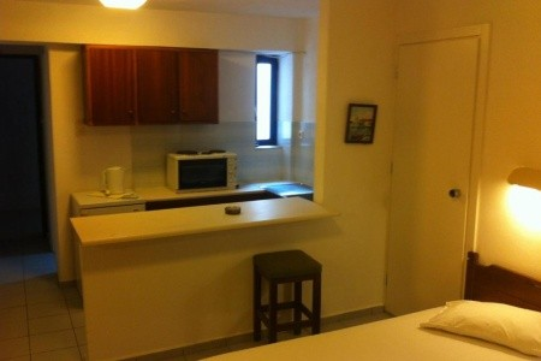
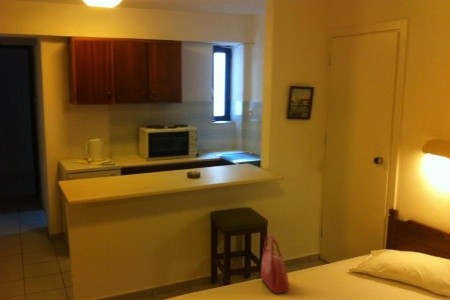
+ handbag [260,234,291,295]
